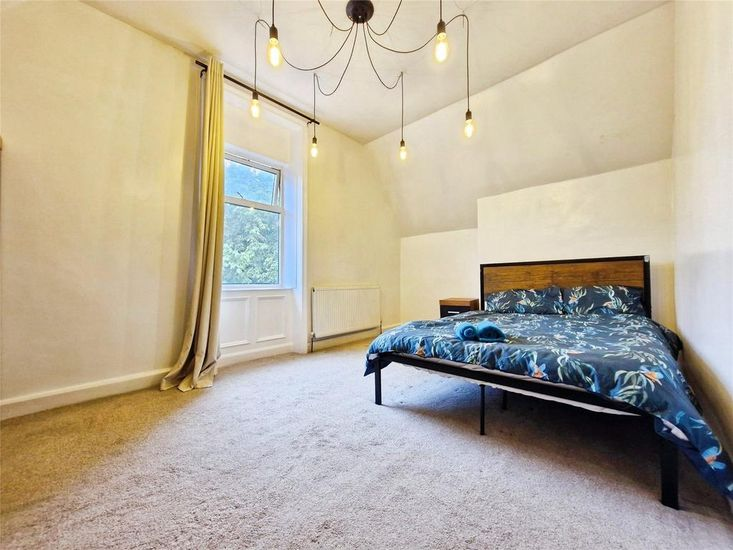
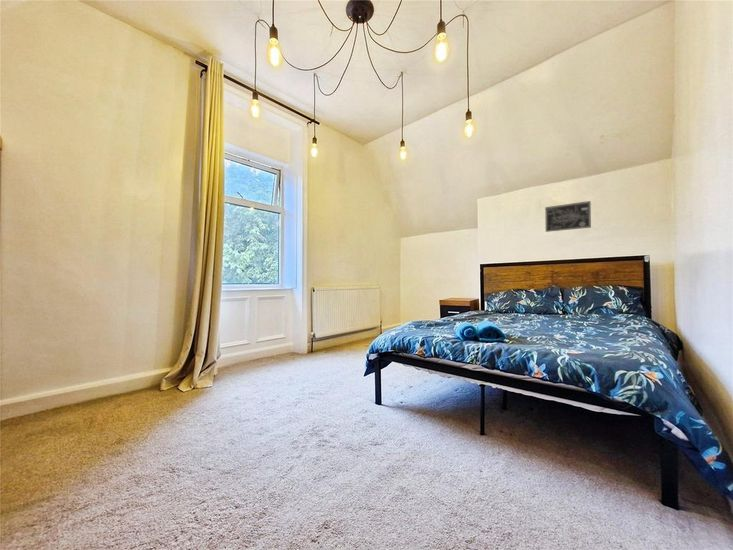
+ wall art [544,200,592,233]
